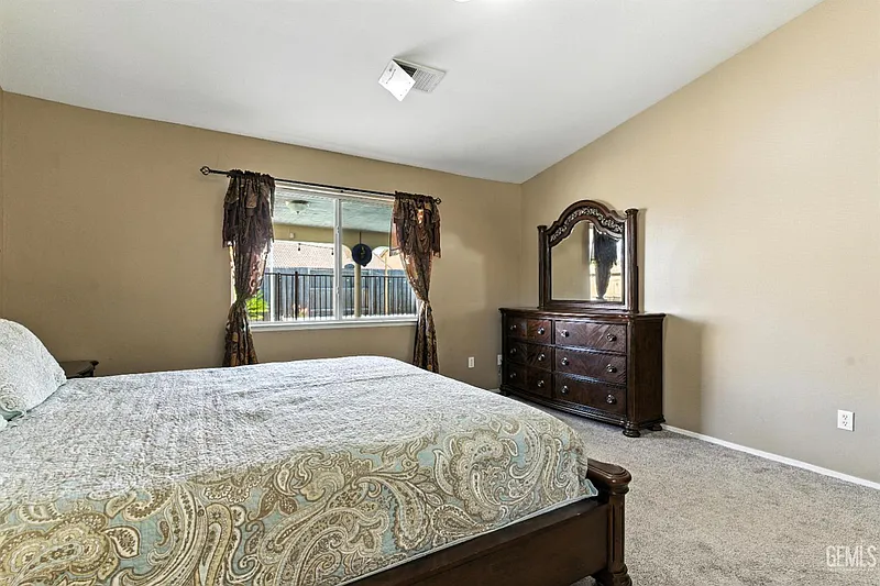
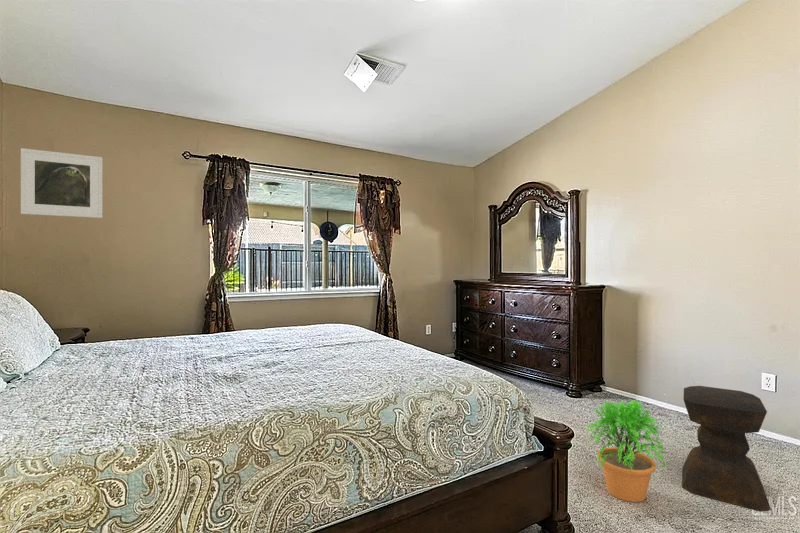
+ potted plant [583,399,669,503]
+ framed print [20,147,103,219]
+ stool [681,385,772,512]
